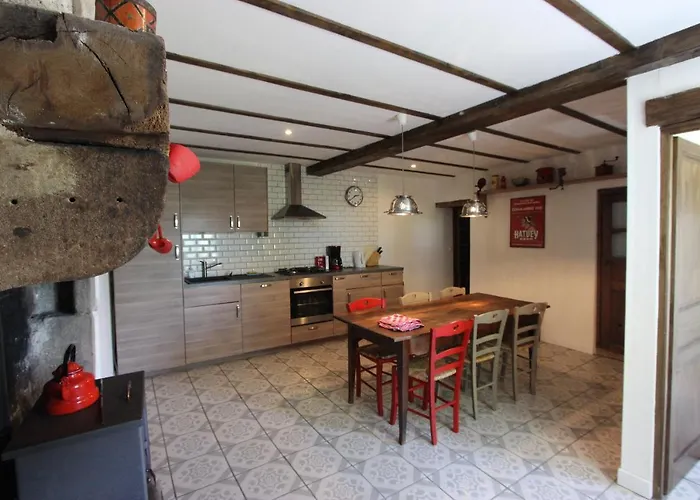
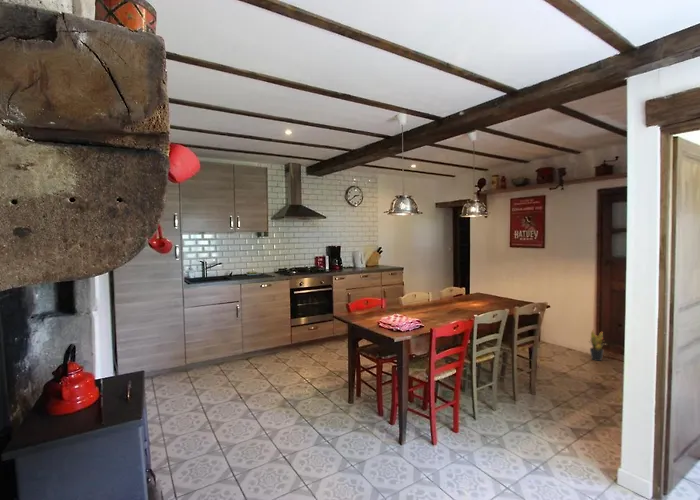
+ potted plant [587,329,608,362]
